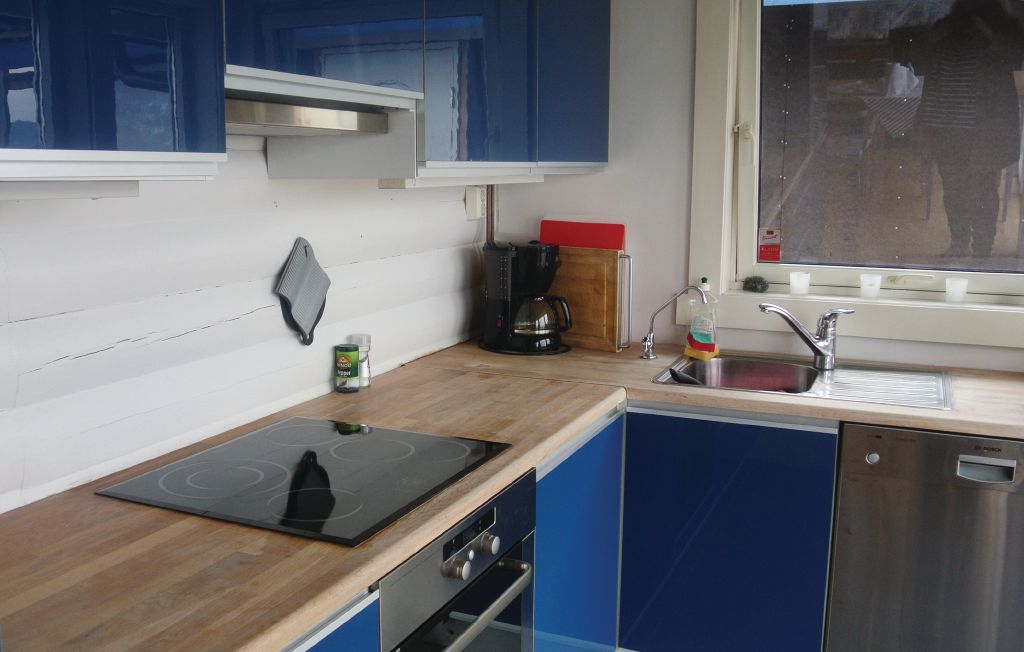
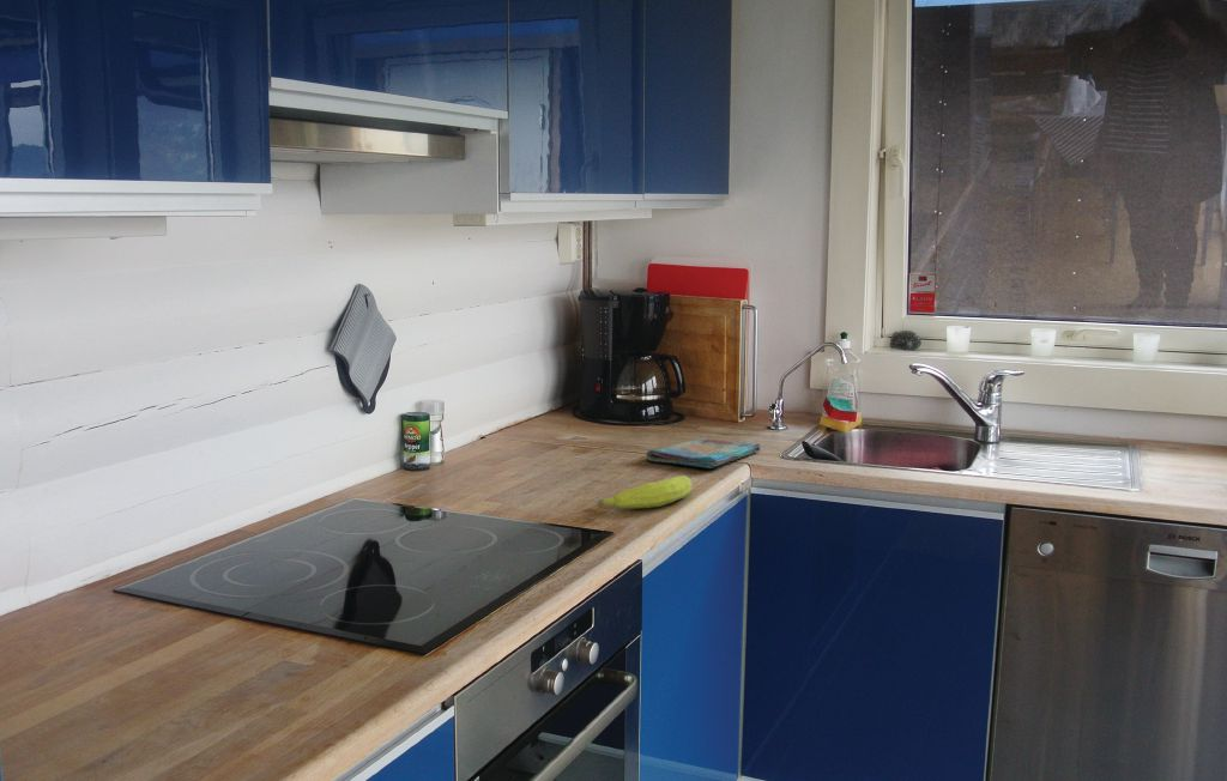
+ dish towel [645,437,761,470]
+ fruit [597,474,694,509]
